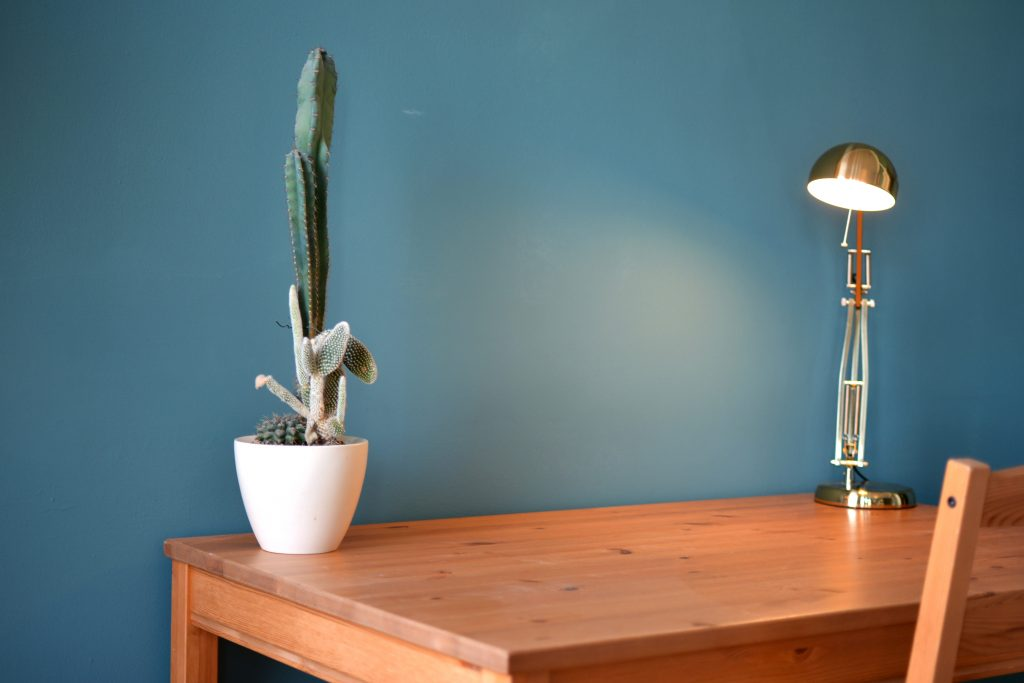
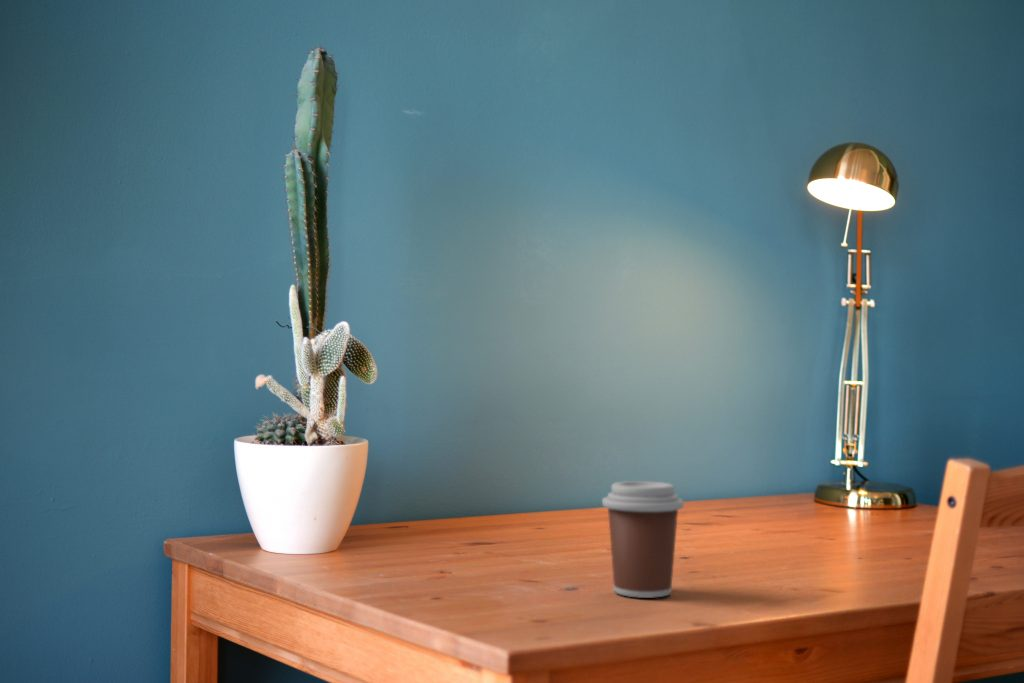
+ coffee cup [601,480,685,599]
